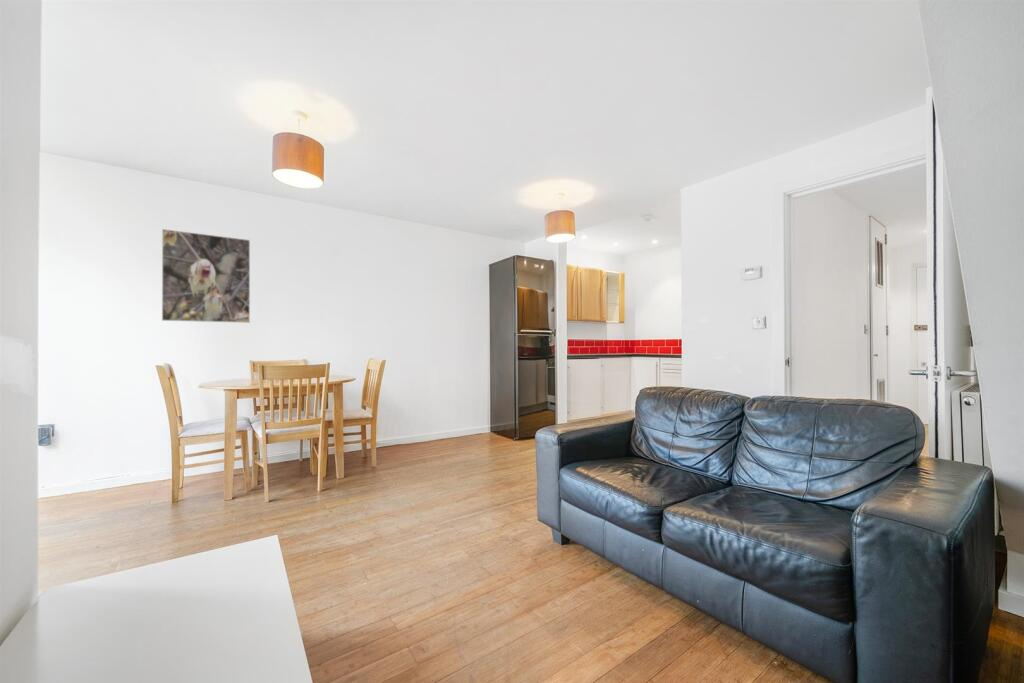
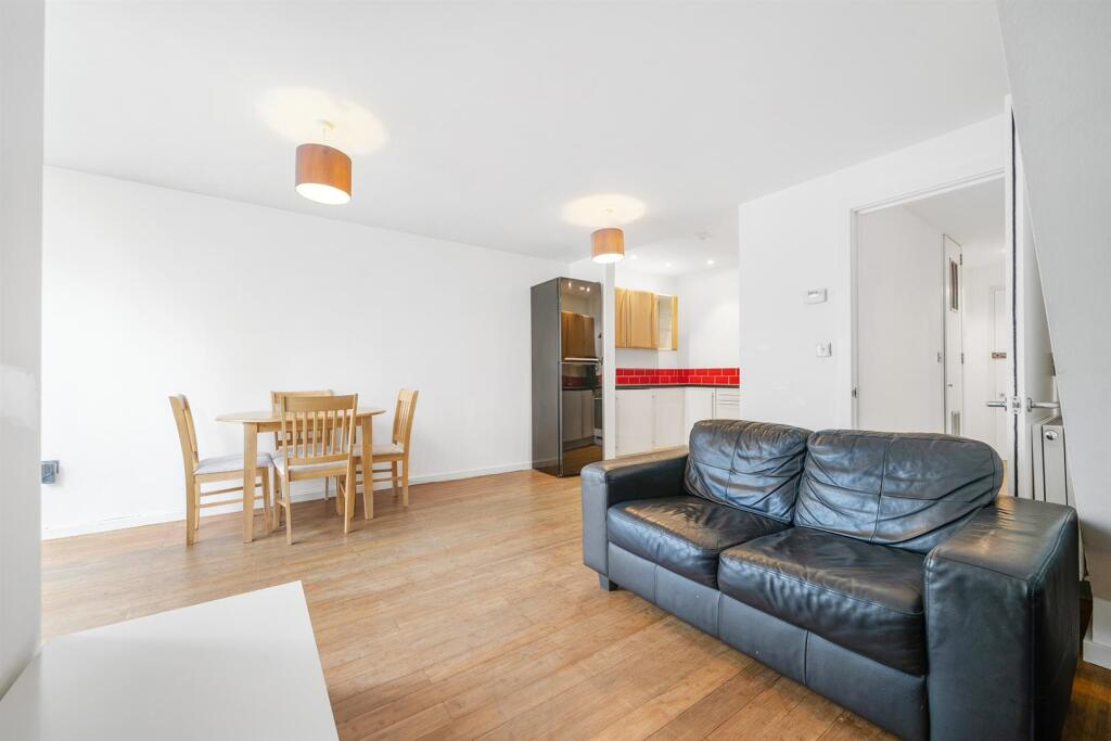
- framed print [161,228,251,324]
